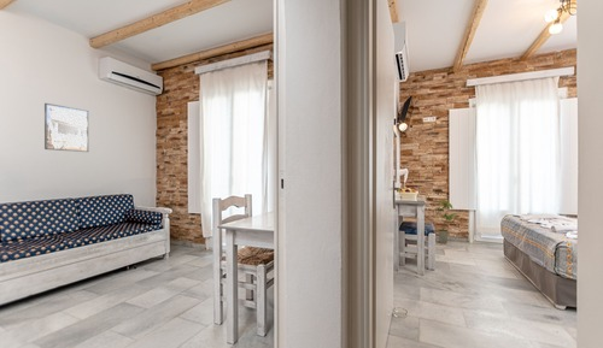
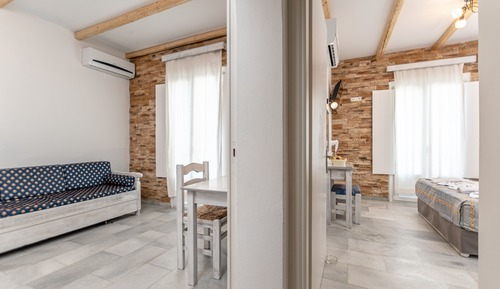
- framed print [43,102,89,153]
- house plant [434,200,461,244]
